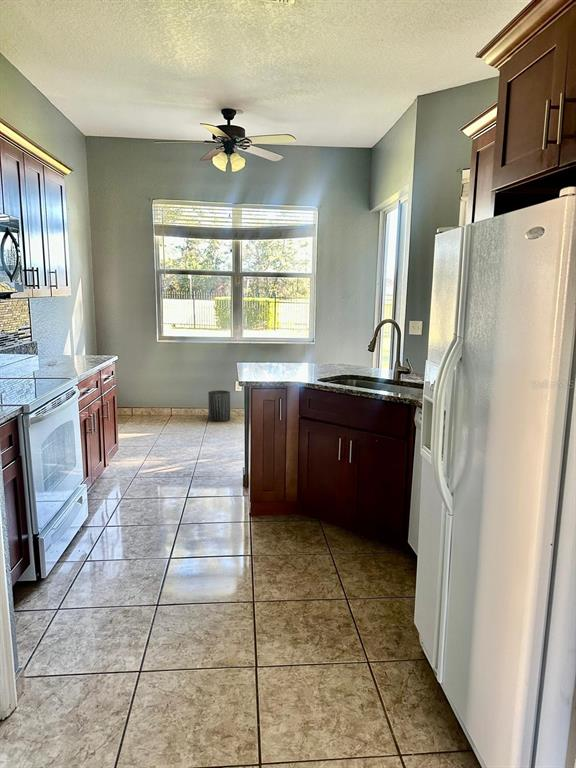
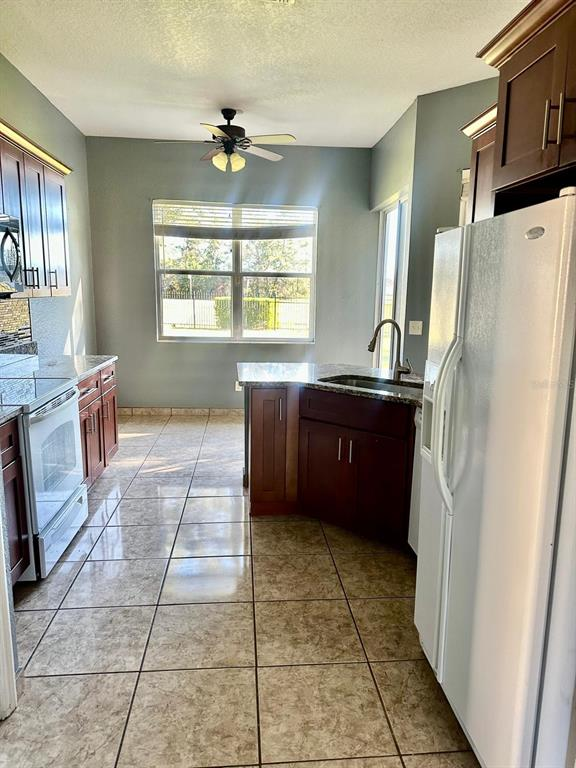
- trash can [207,389,231,423]
